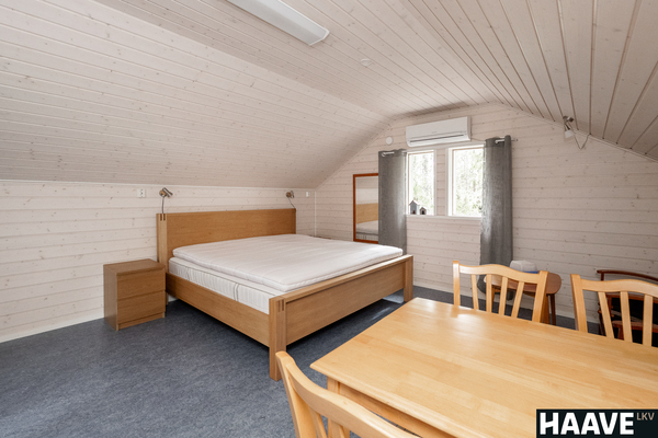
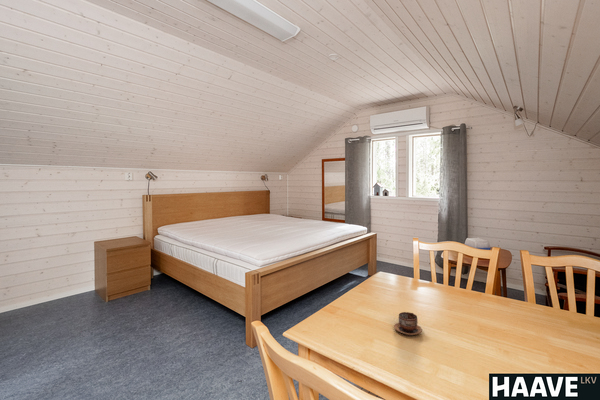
+ cup [393,311,423,336]
